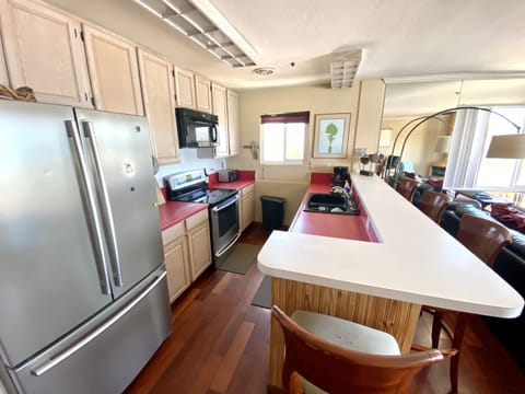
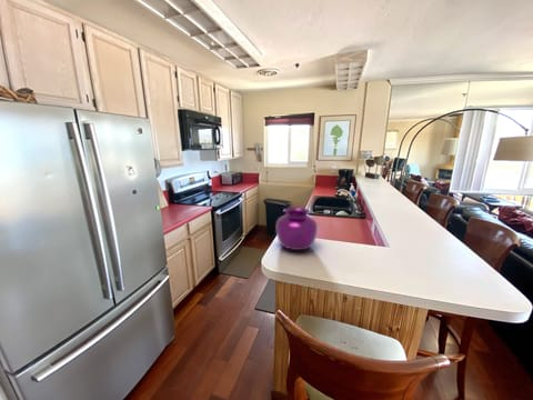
+ vase [275,207,319,251]
